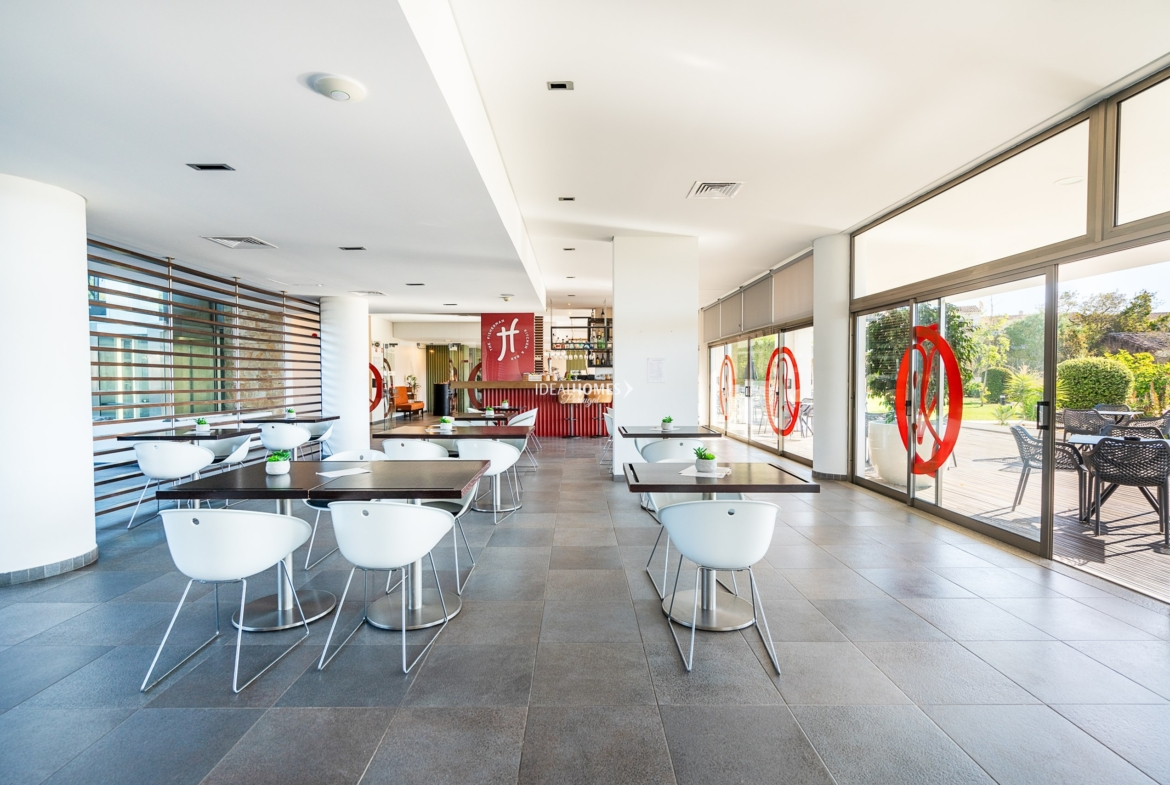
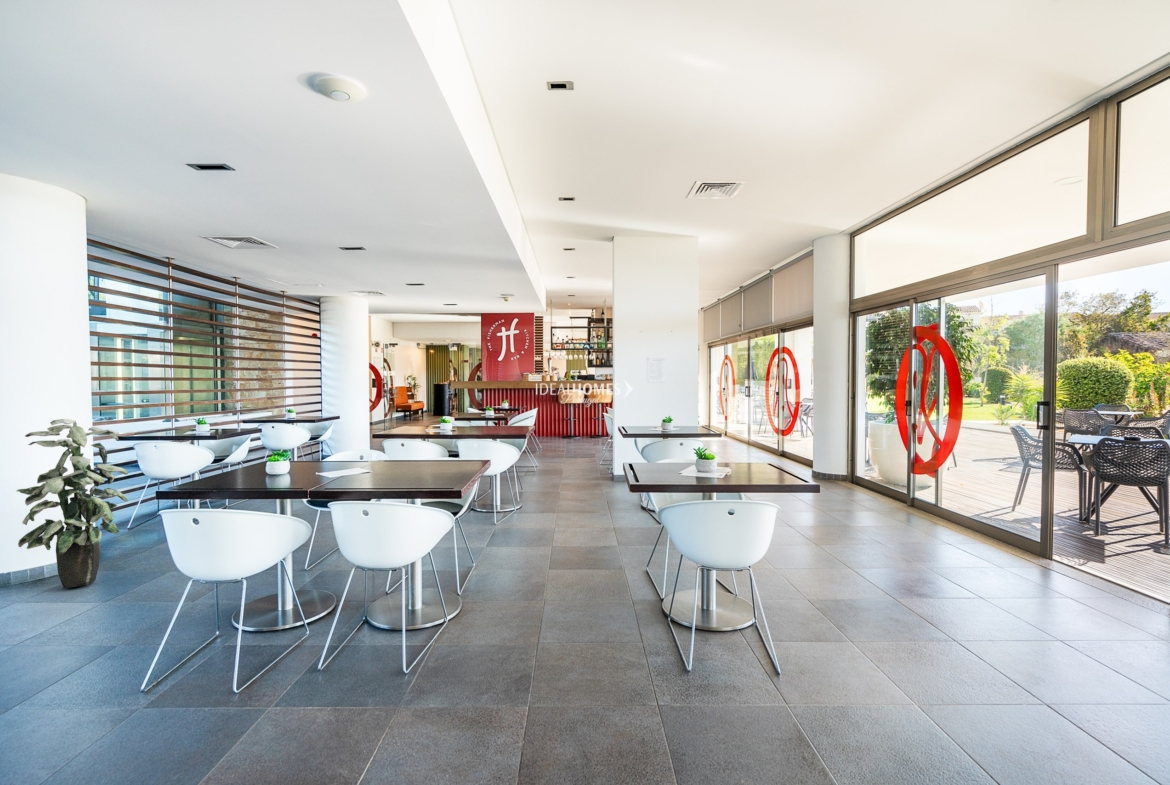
+ indoor plant [16,418,129,589]
